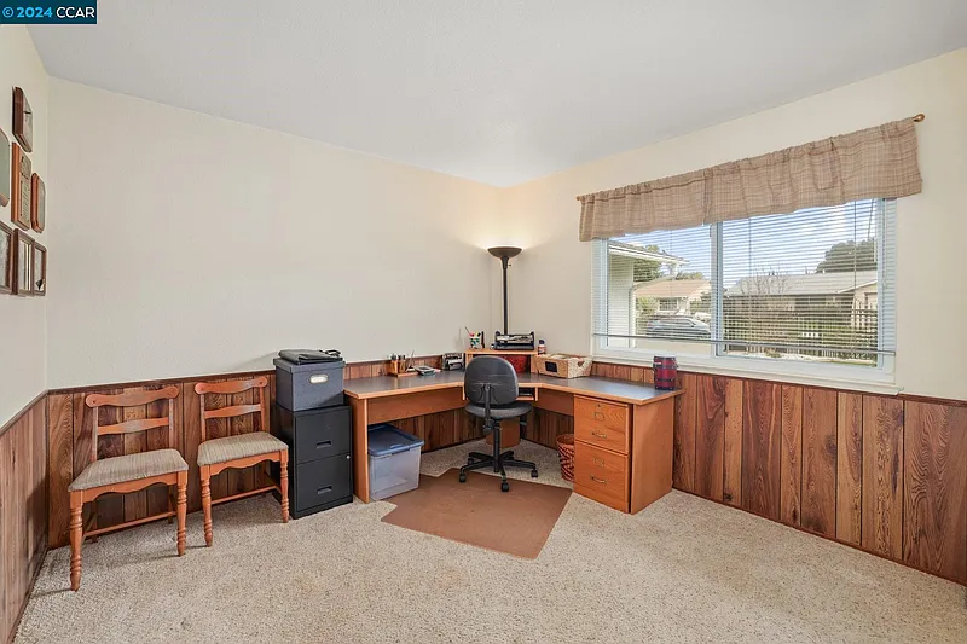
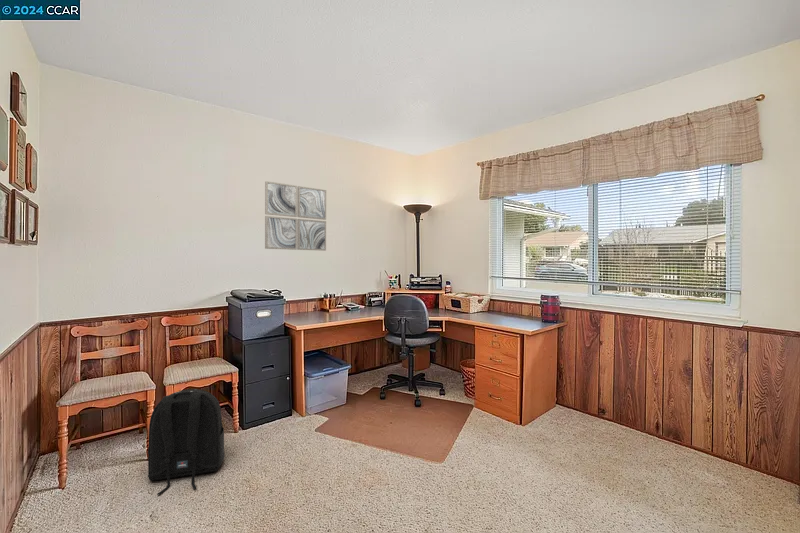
+ wall art [264,180,327,252]
+ backpack [147,388,226,496]
